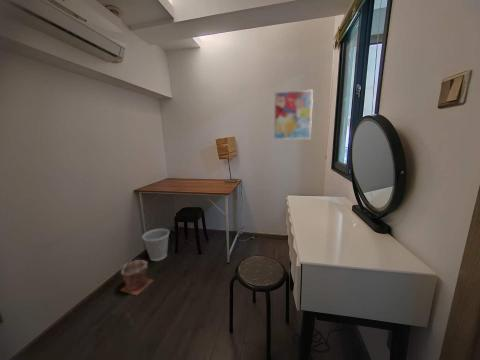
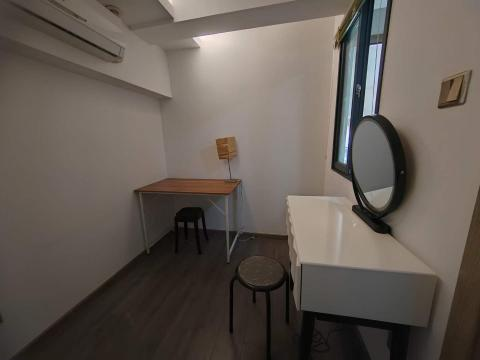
- wall art [273,89,314,141]
- wastebasket [141,228,170,262]
- plant pot [119,259,154,296]
